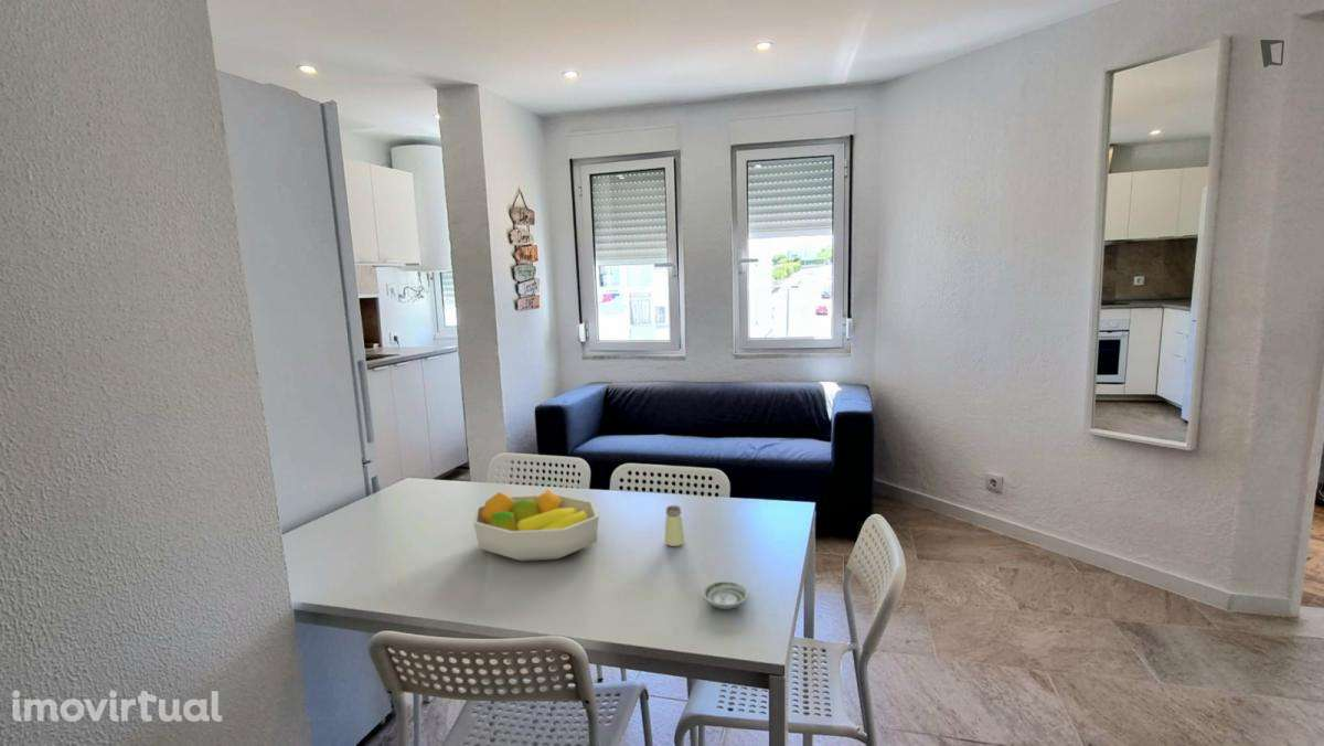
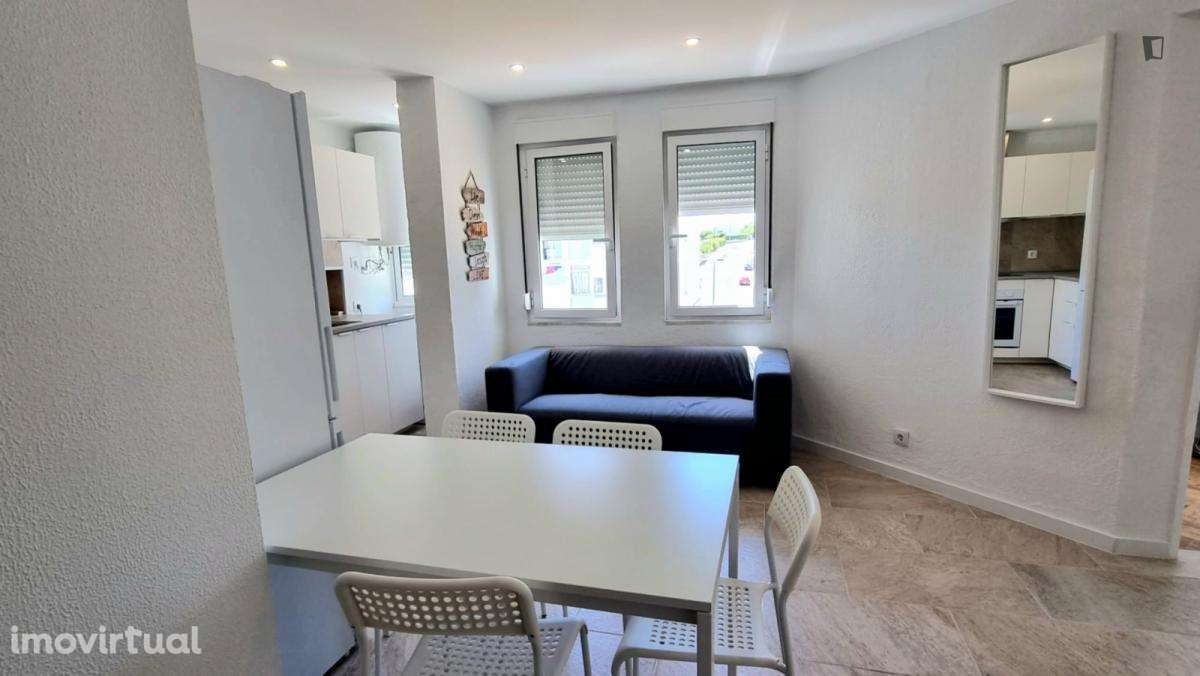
- saucer [701,580,750,610]
- fruit bowl [472,489,600,563]
- saltshaker [664,504,685,547]
